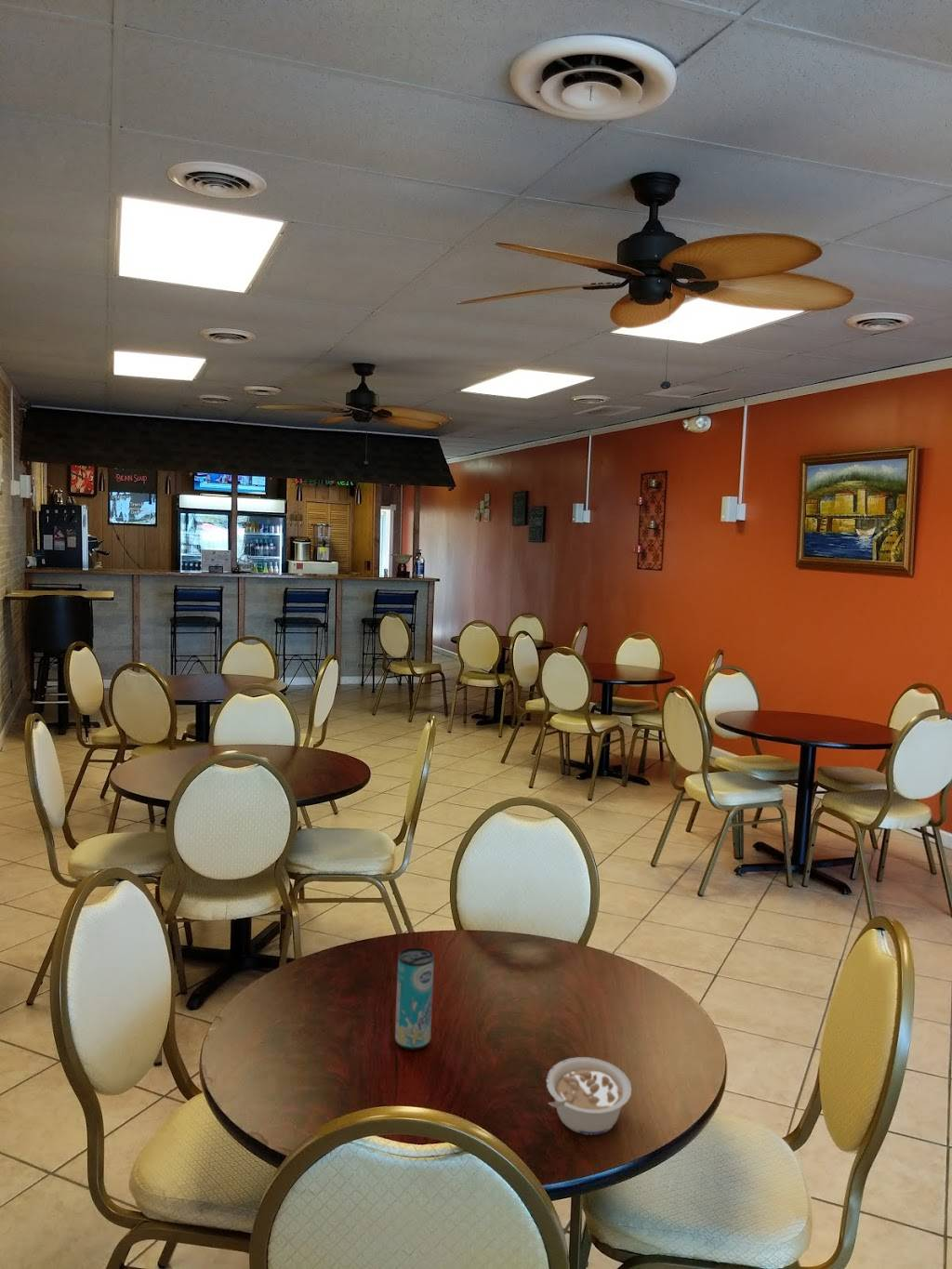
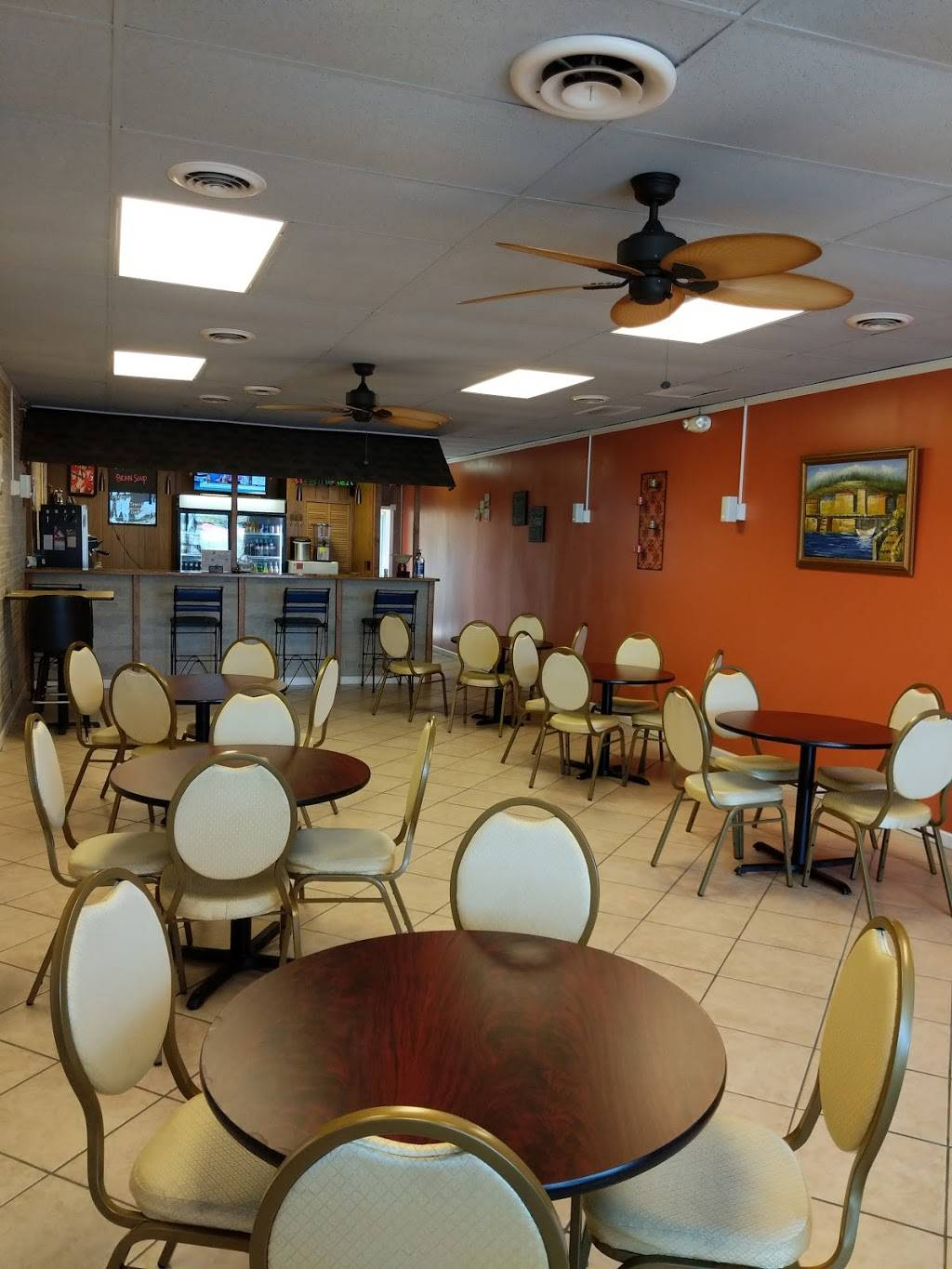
- legume [546,1056,632,1136]
- beverage can [394,947,435,1051]
